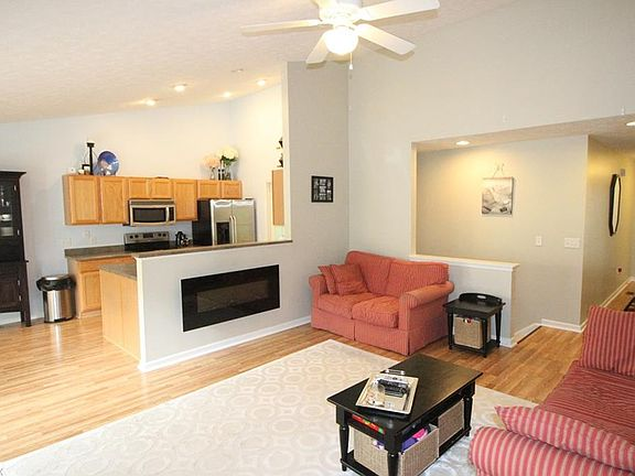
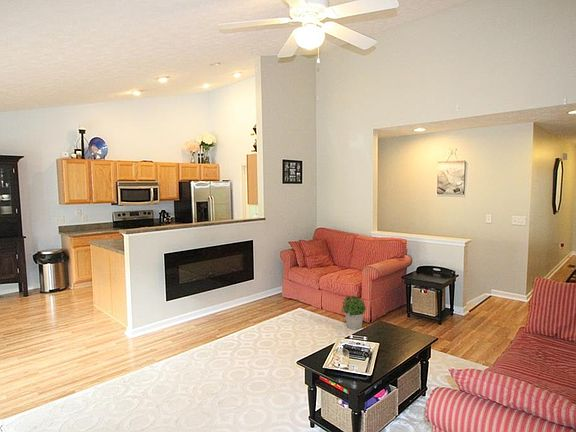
+ potted plant [341,294,367,330]
